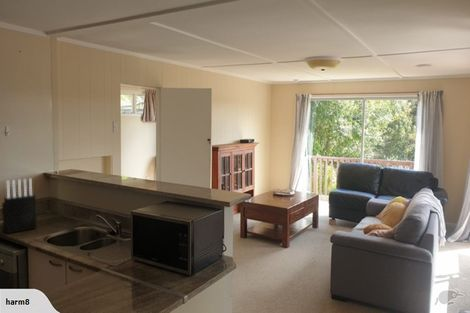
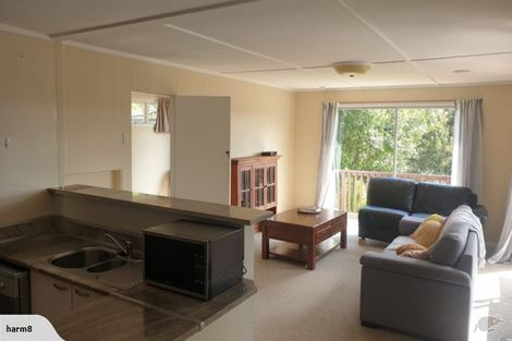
- knife block [1,177,38,234]
